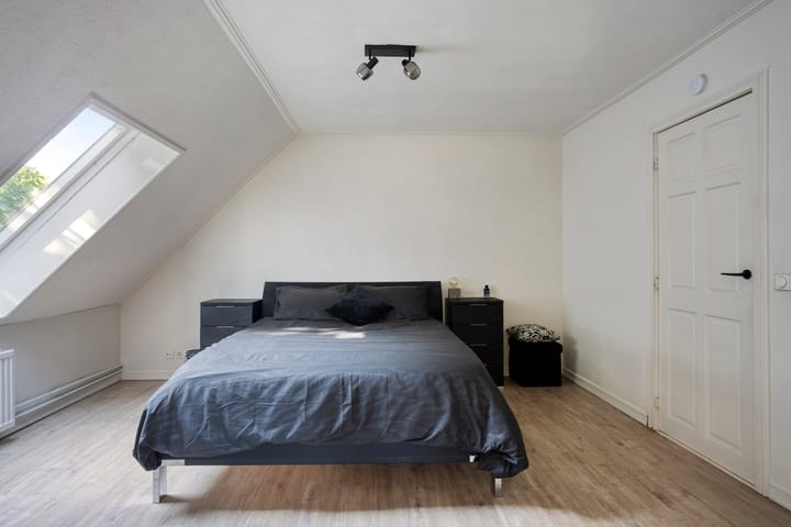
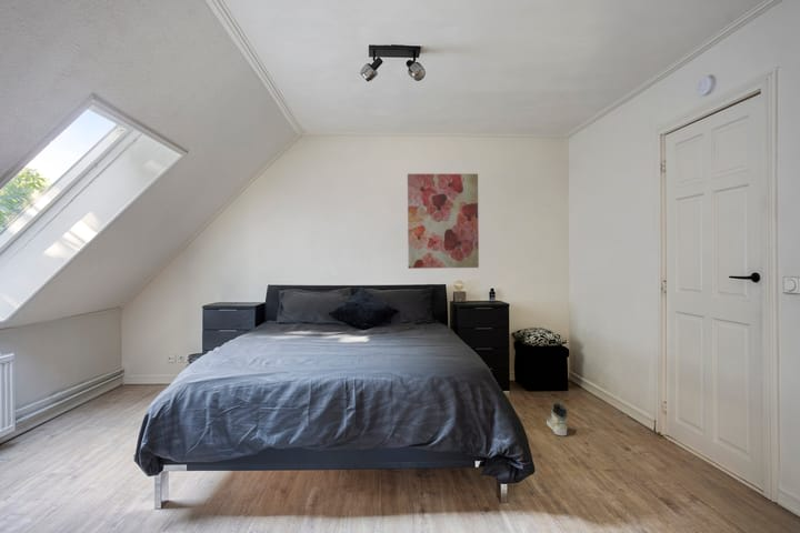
+ sneaker [546,402,569,438]
+ wall art [407,173,480,270]
